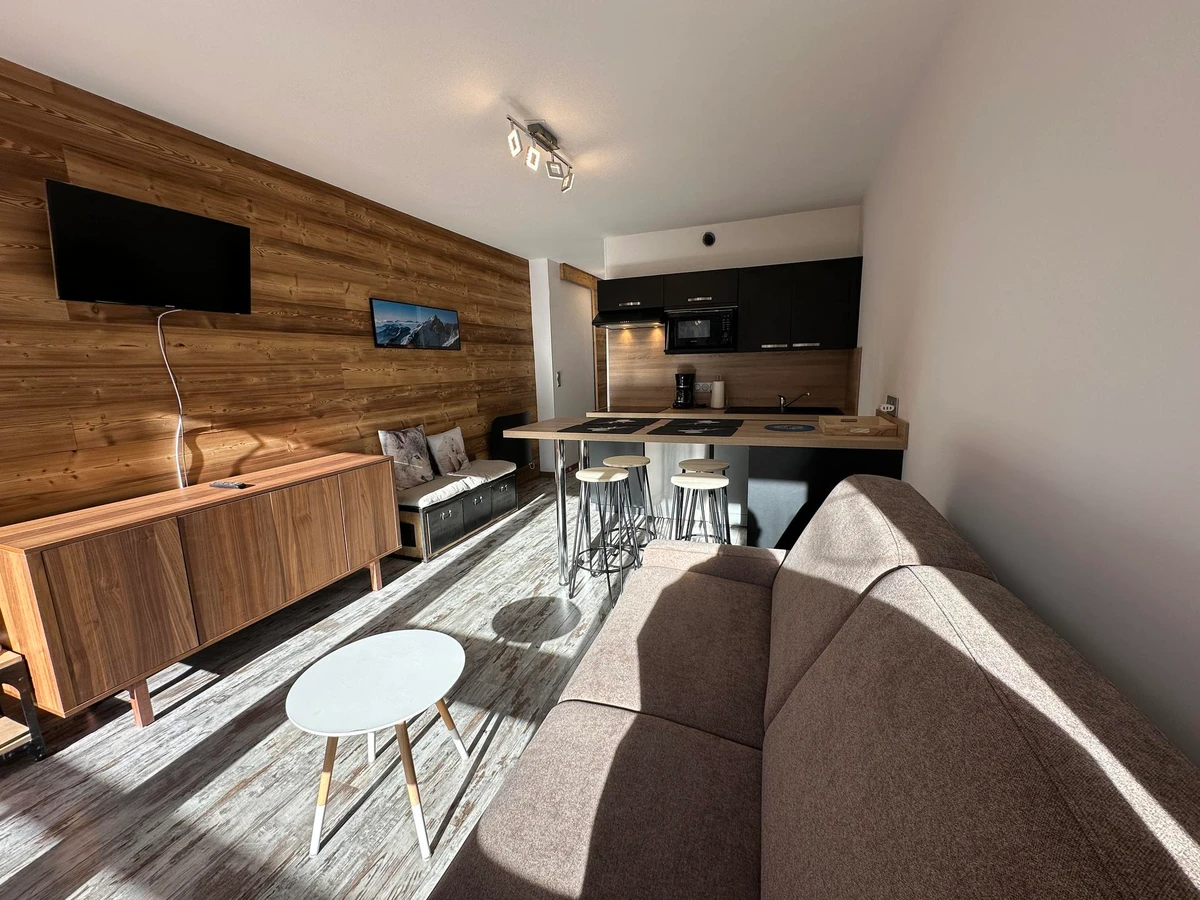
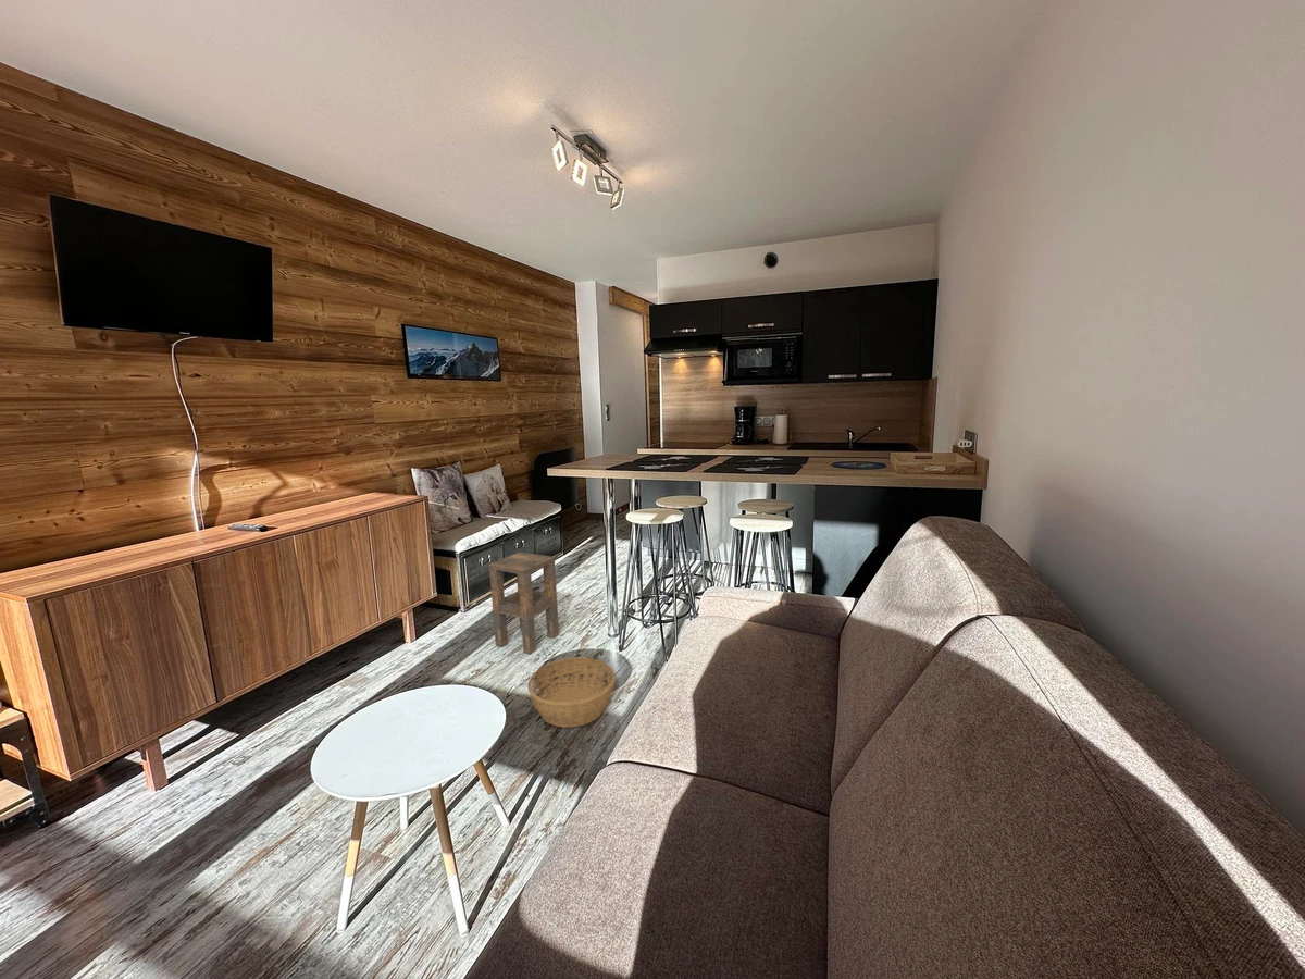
+ side table [488,550,560,656]
+ basket [526,656,617,729]
